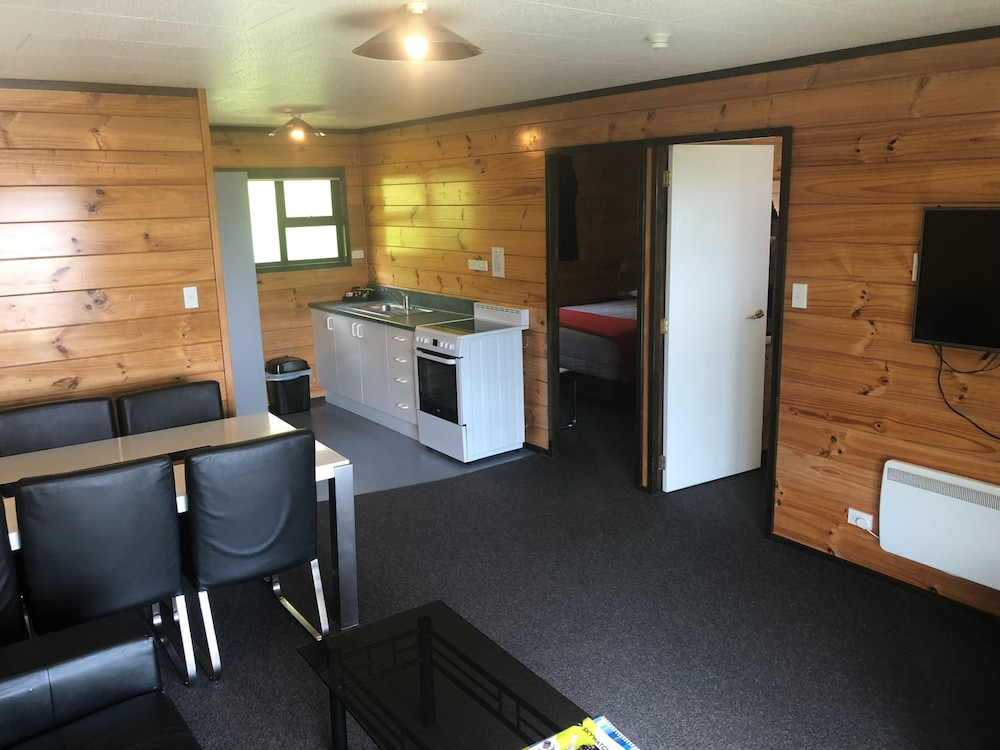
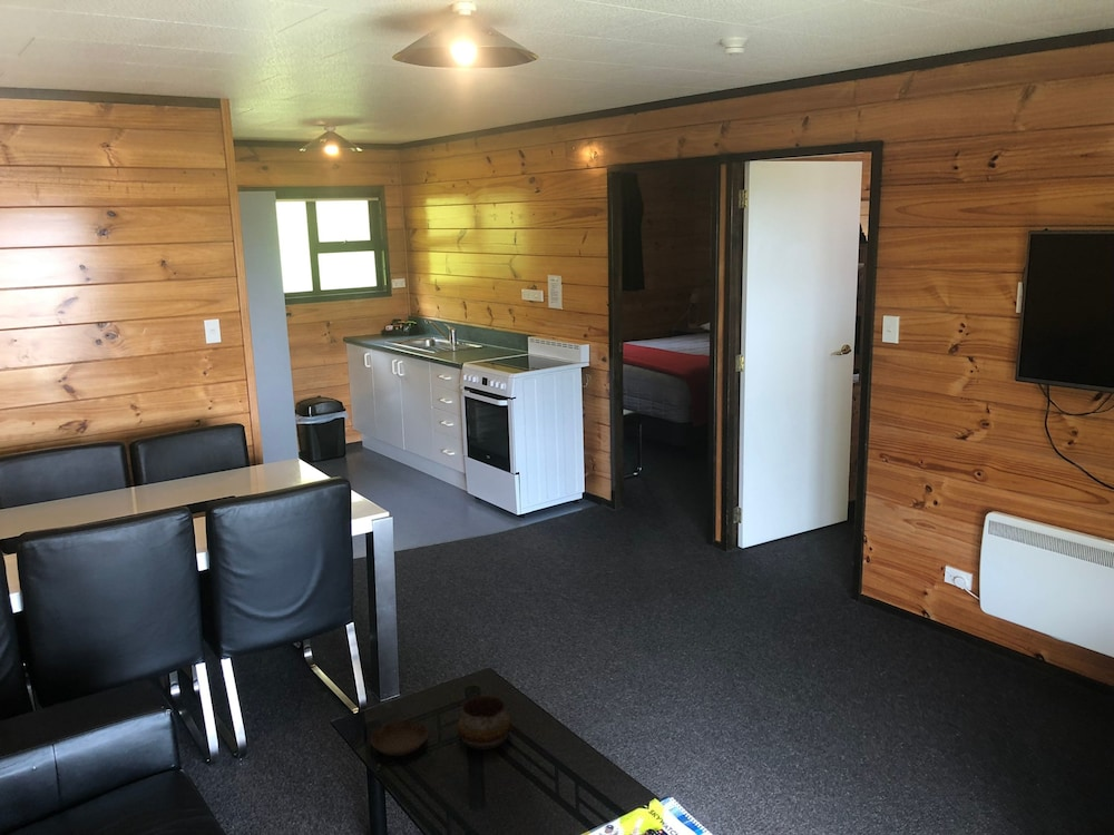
+ decorative bowl [457,695,512,752]
+ saucer [370,719,430,757]
